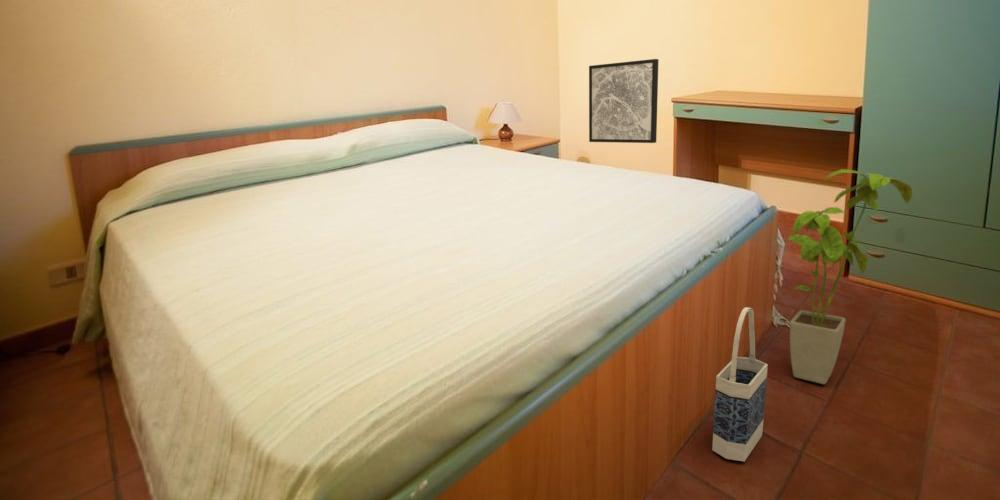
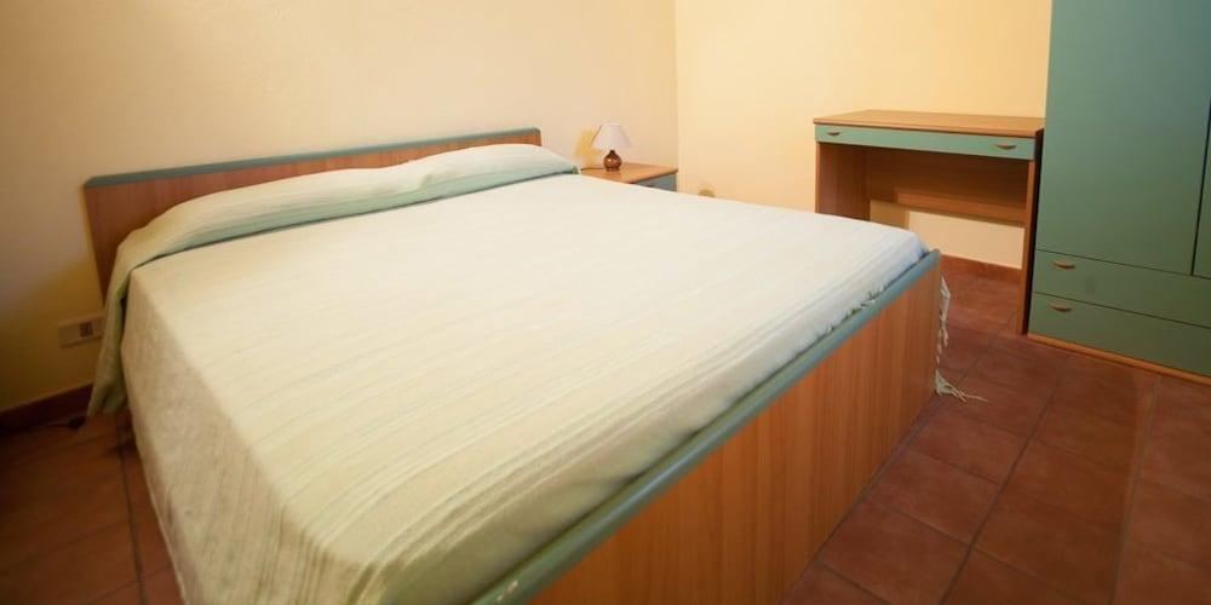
- bag [711,306,769,463]
- house plant [787,168,913,385]
- wall art [588,58,660,144]
